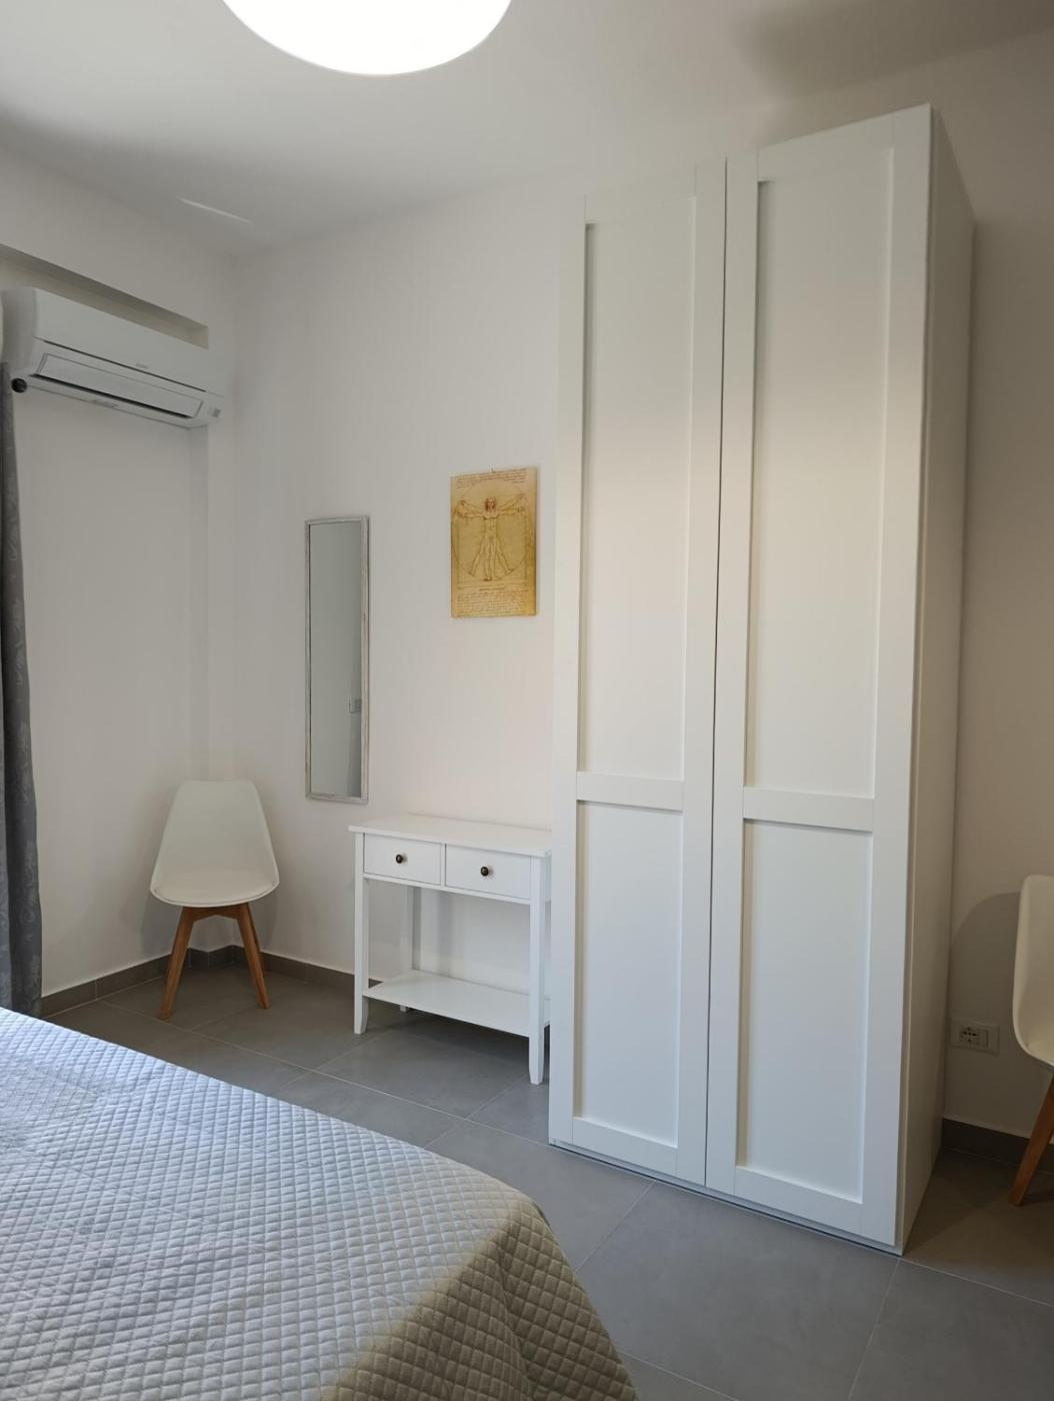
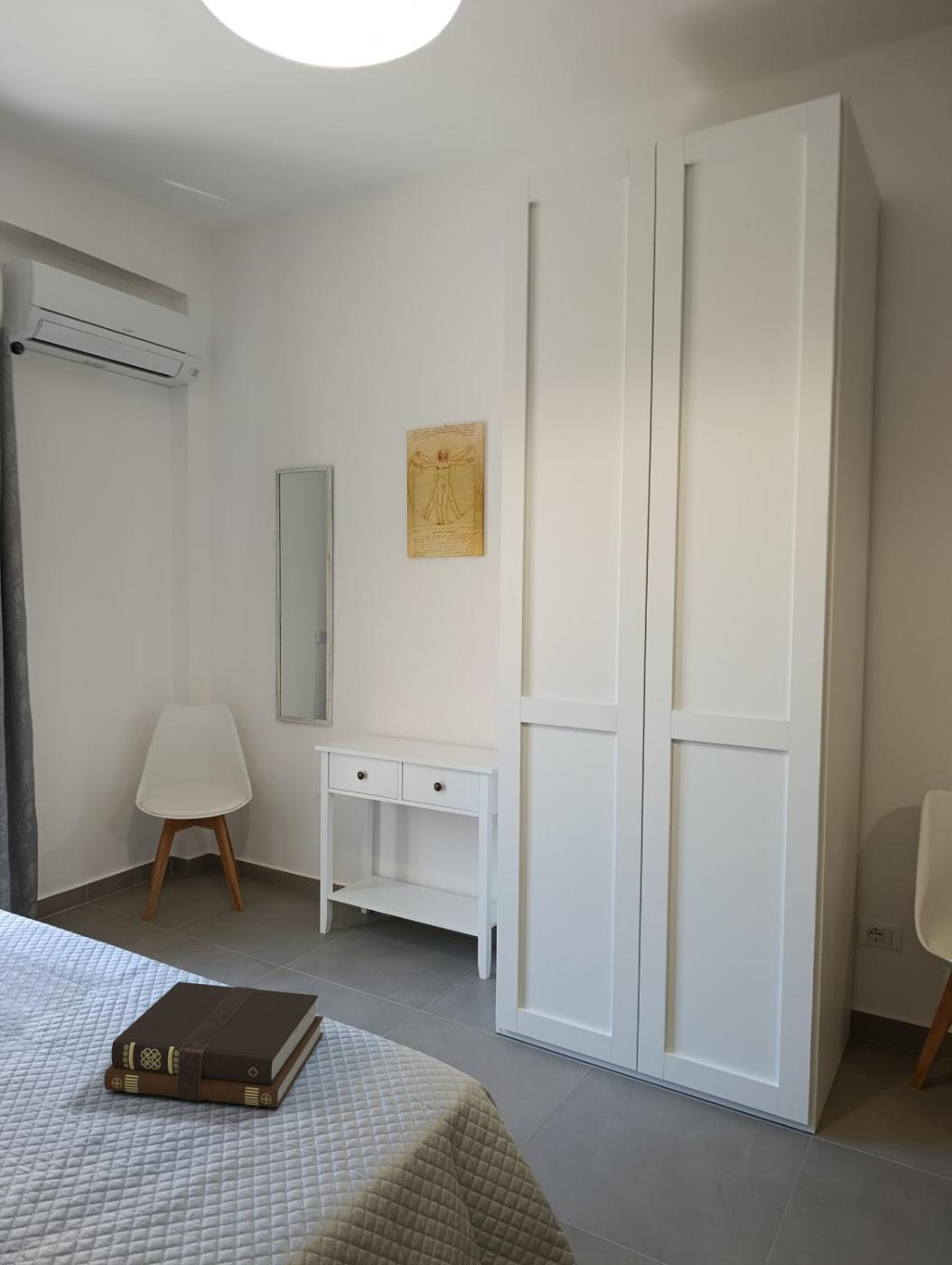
+ bible [103,981,324,1109]
